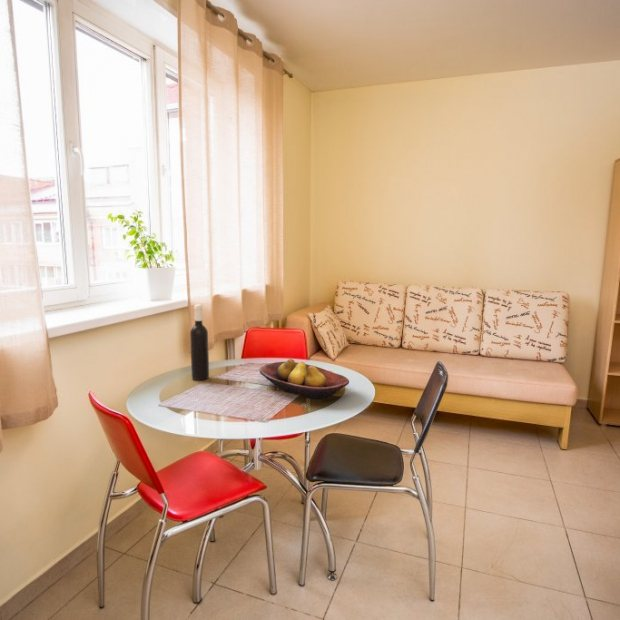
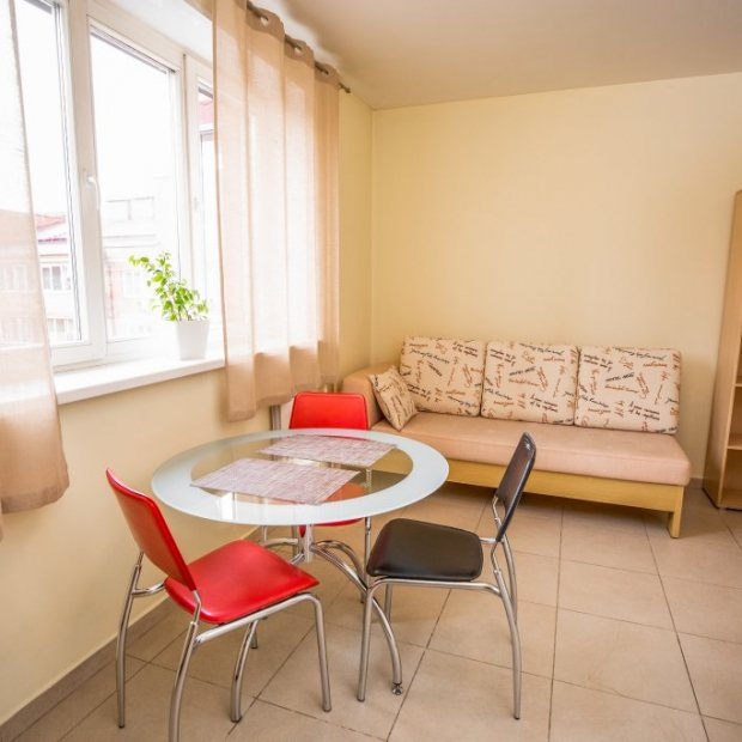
- fruit bowl [259,358,350,400]
- wine bottle [189,303,210,381]
